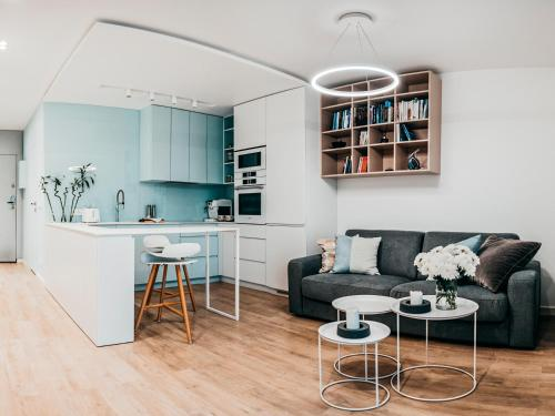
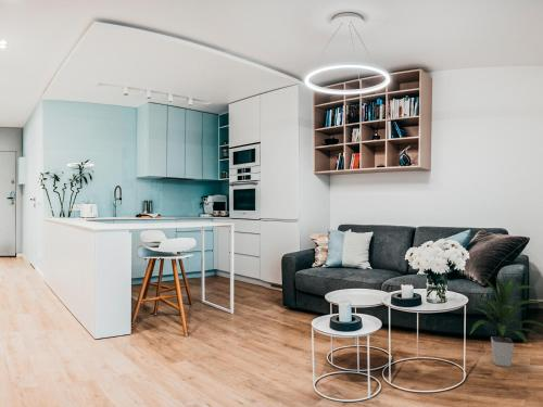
+ indoor plant [469,277,543,368]
